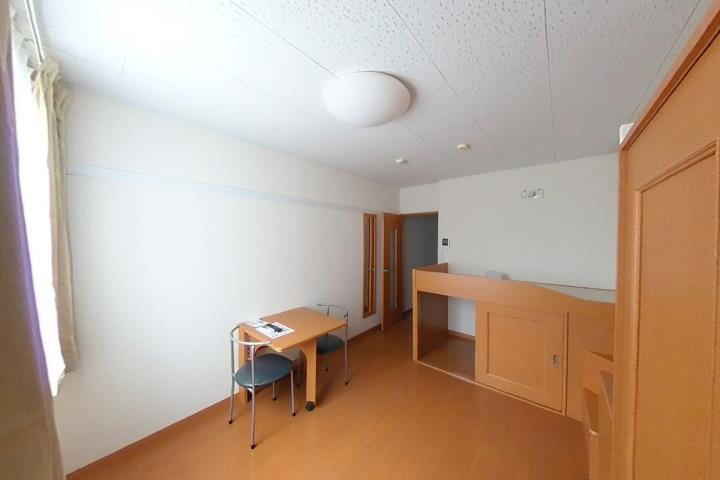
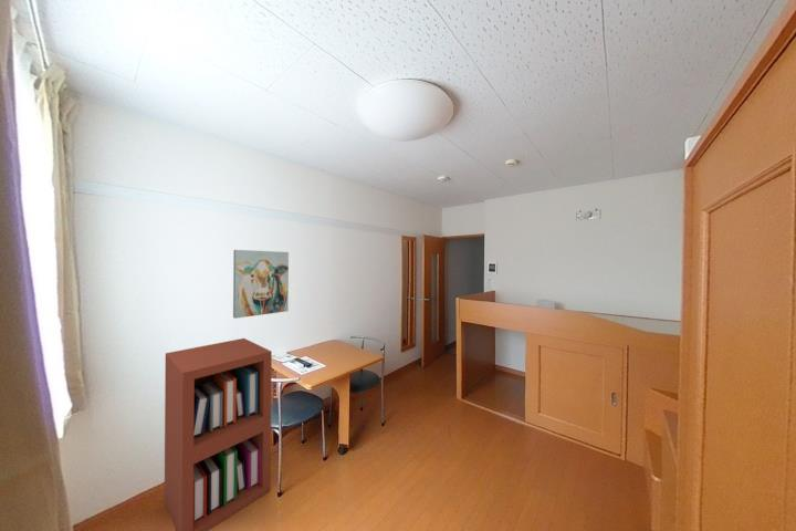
+ wall art [232,249,290,320]
+ bookshelf [164,337,273,531]
